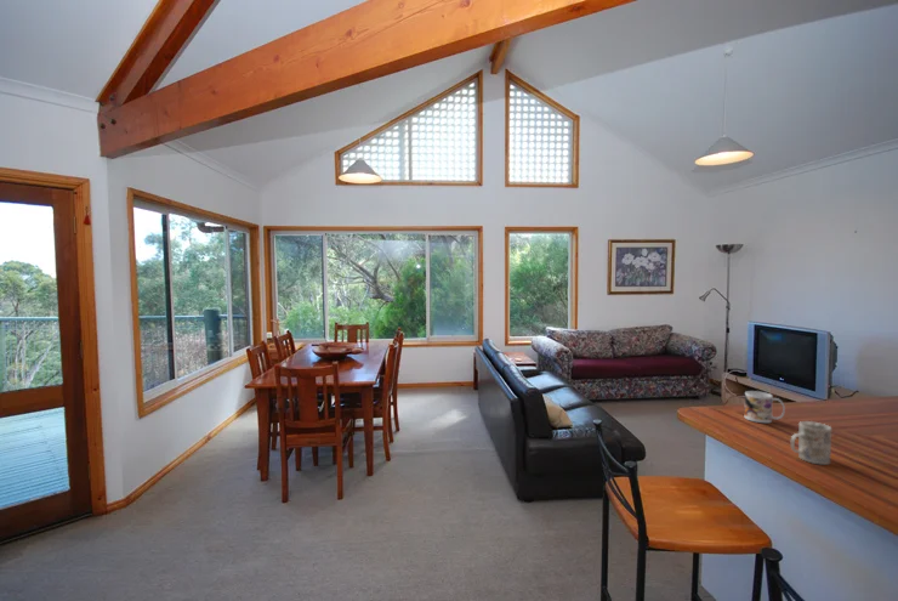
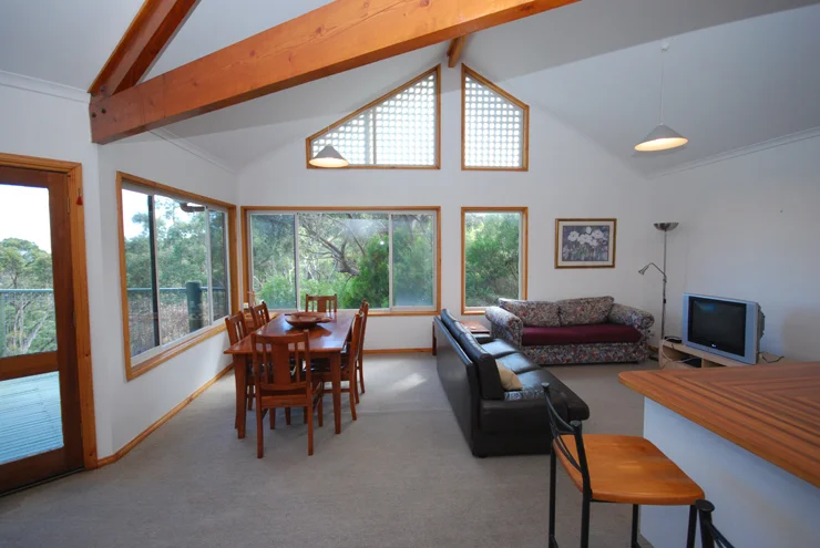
- mug [789,420,832,466]
- mug [744,390,786,424]
